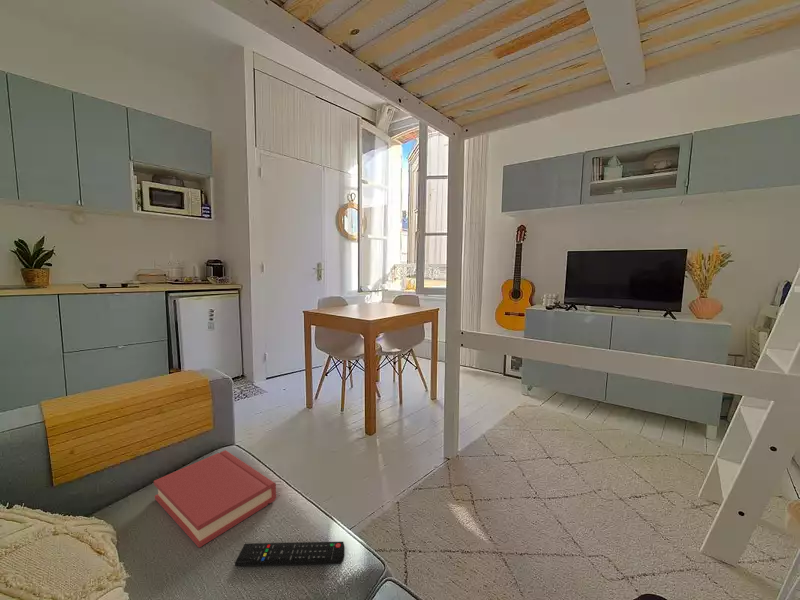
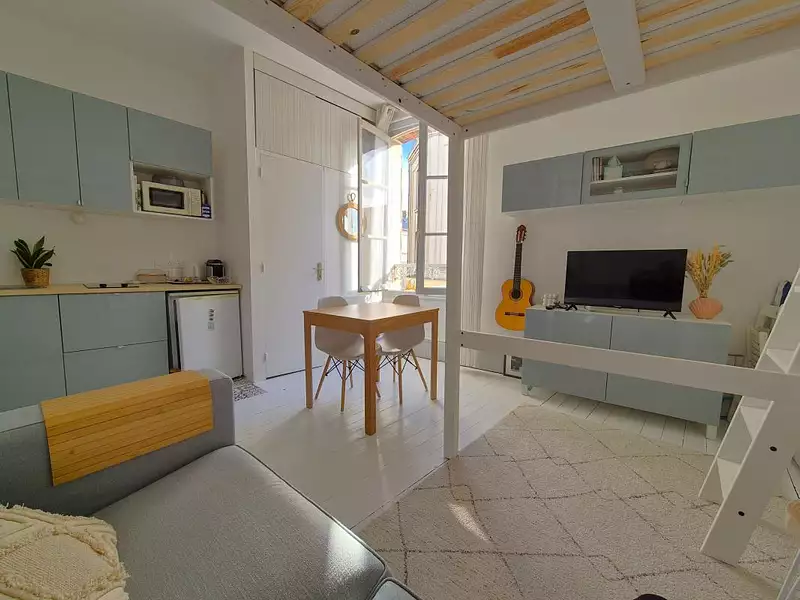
- remote control [234,541,345,567]
- hardback book [153,449,277,549]
